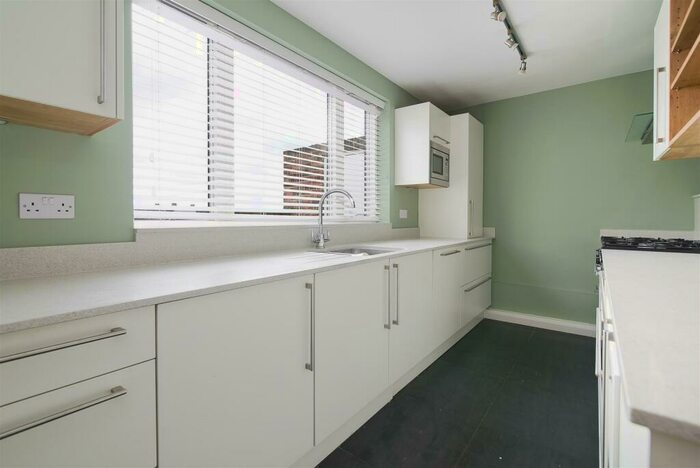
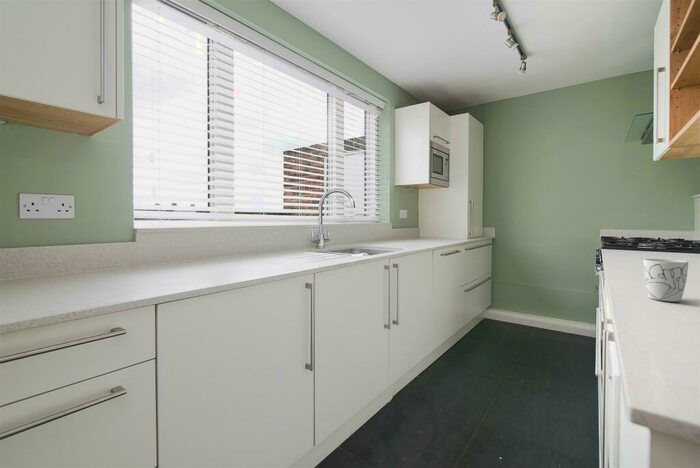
+ mug [642,258,689,302]
